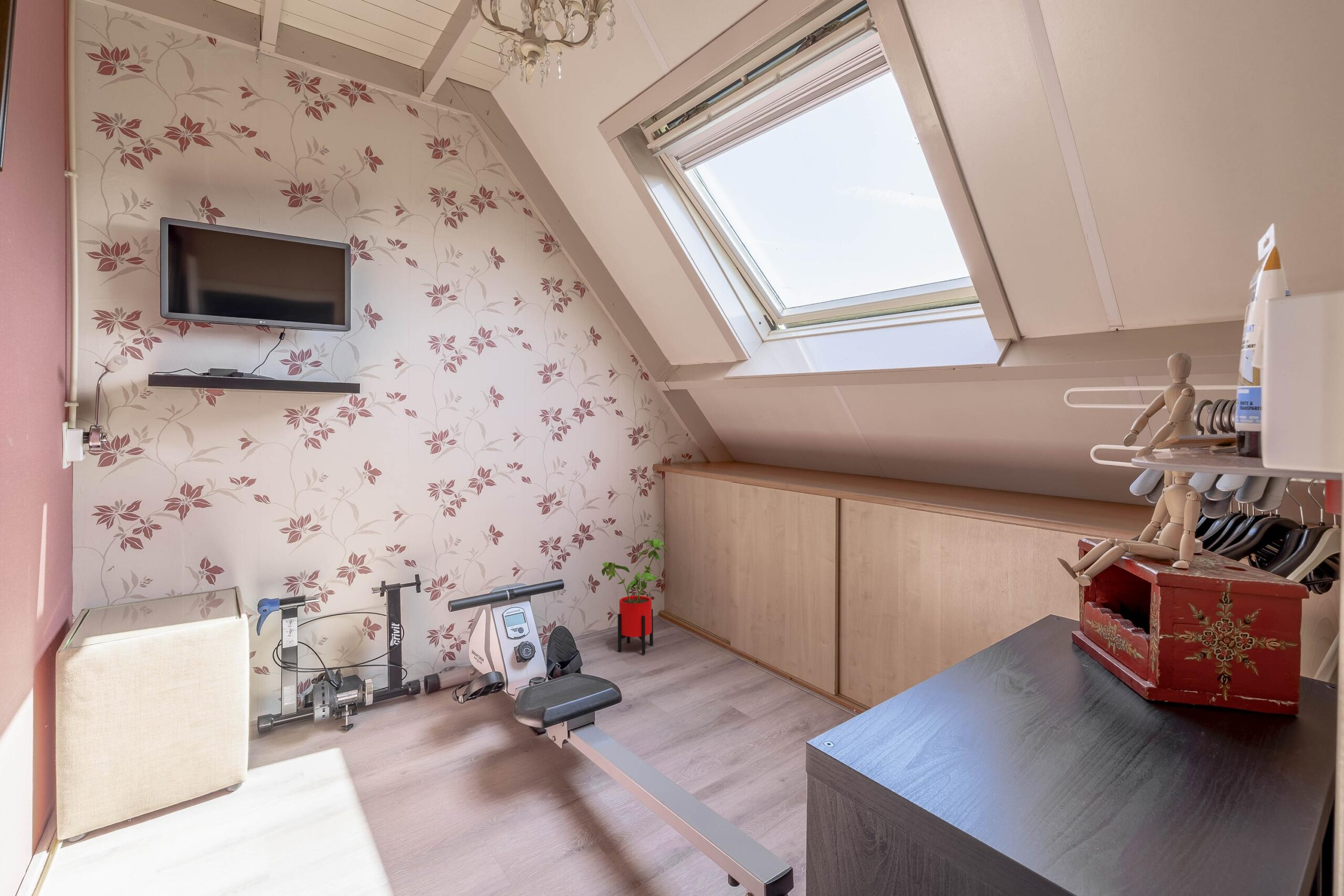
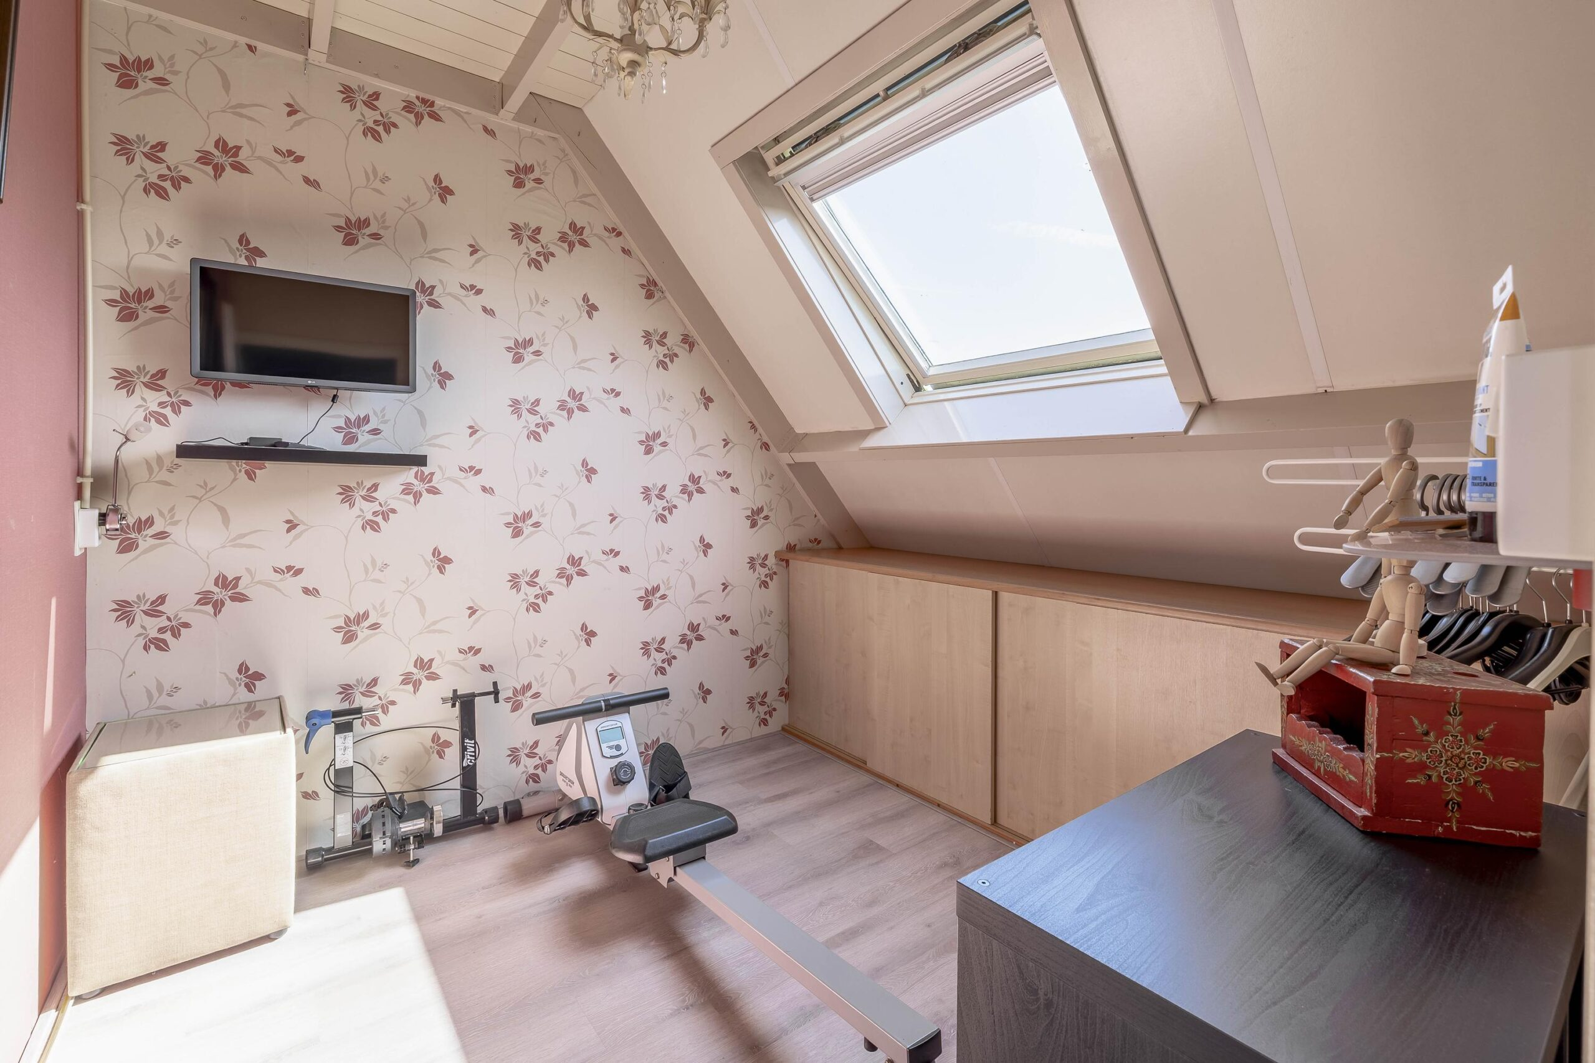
- house plant [601,537,669,655]
